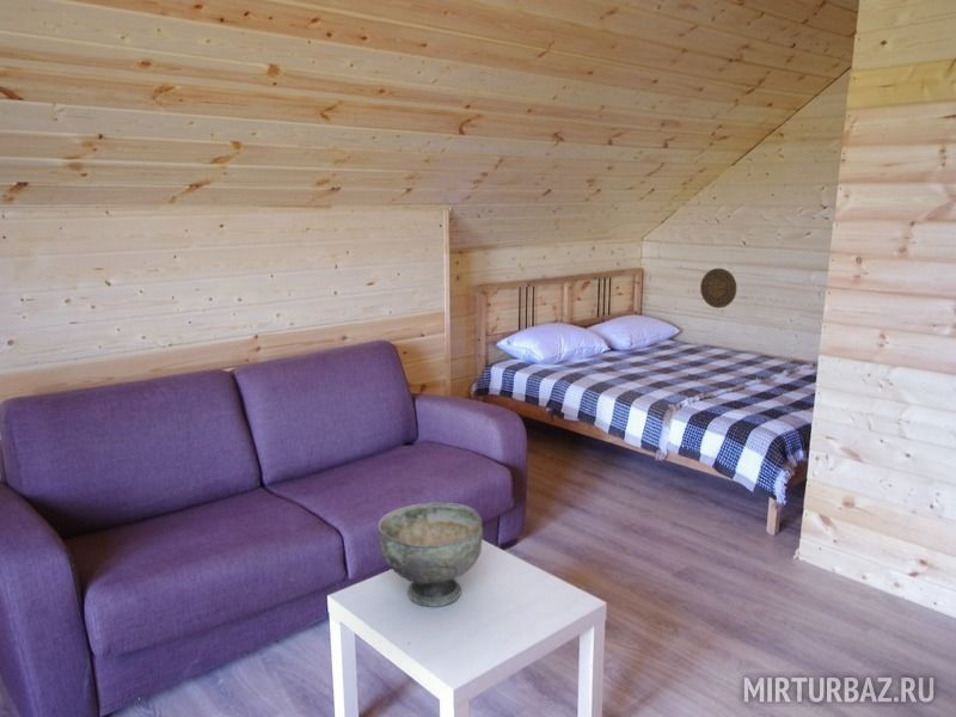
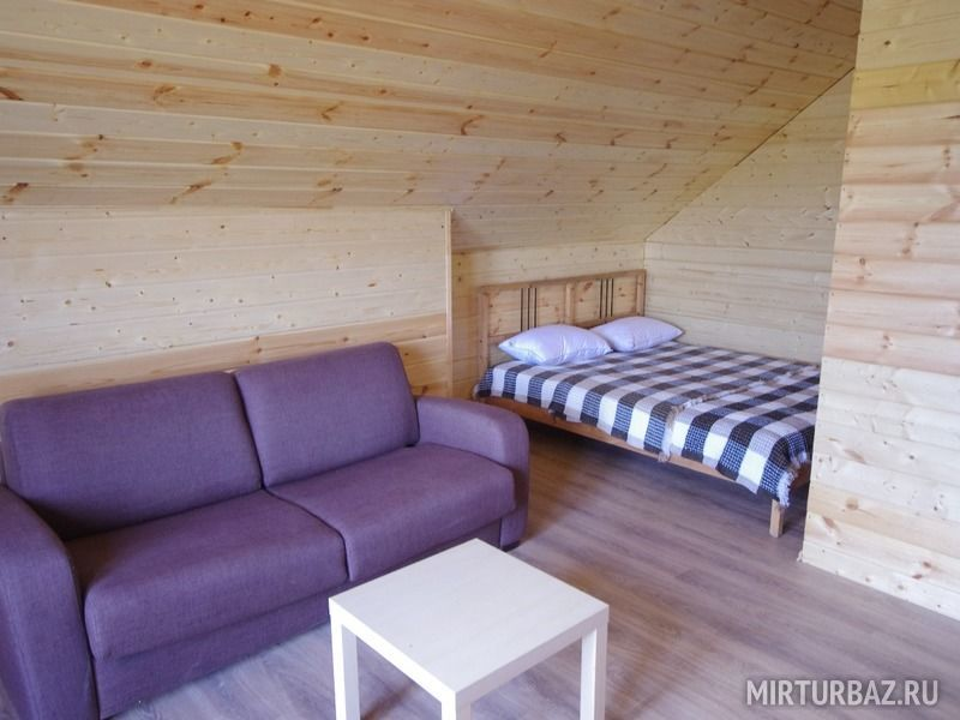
- decorative plate [699,268,737,310]
- decorative bowl [378,501,484,608]
